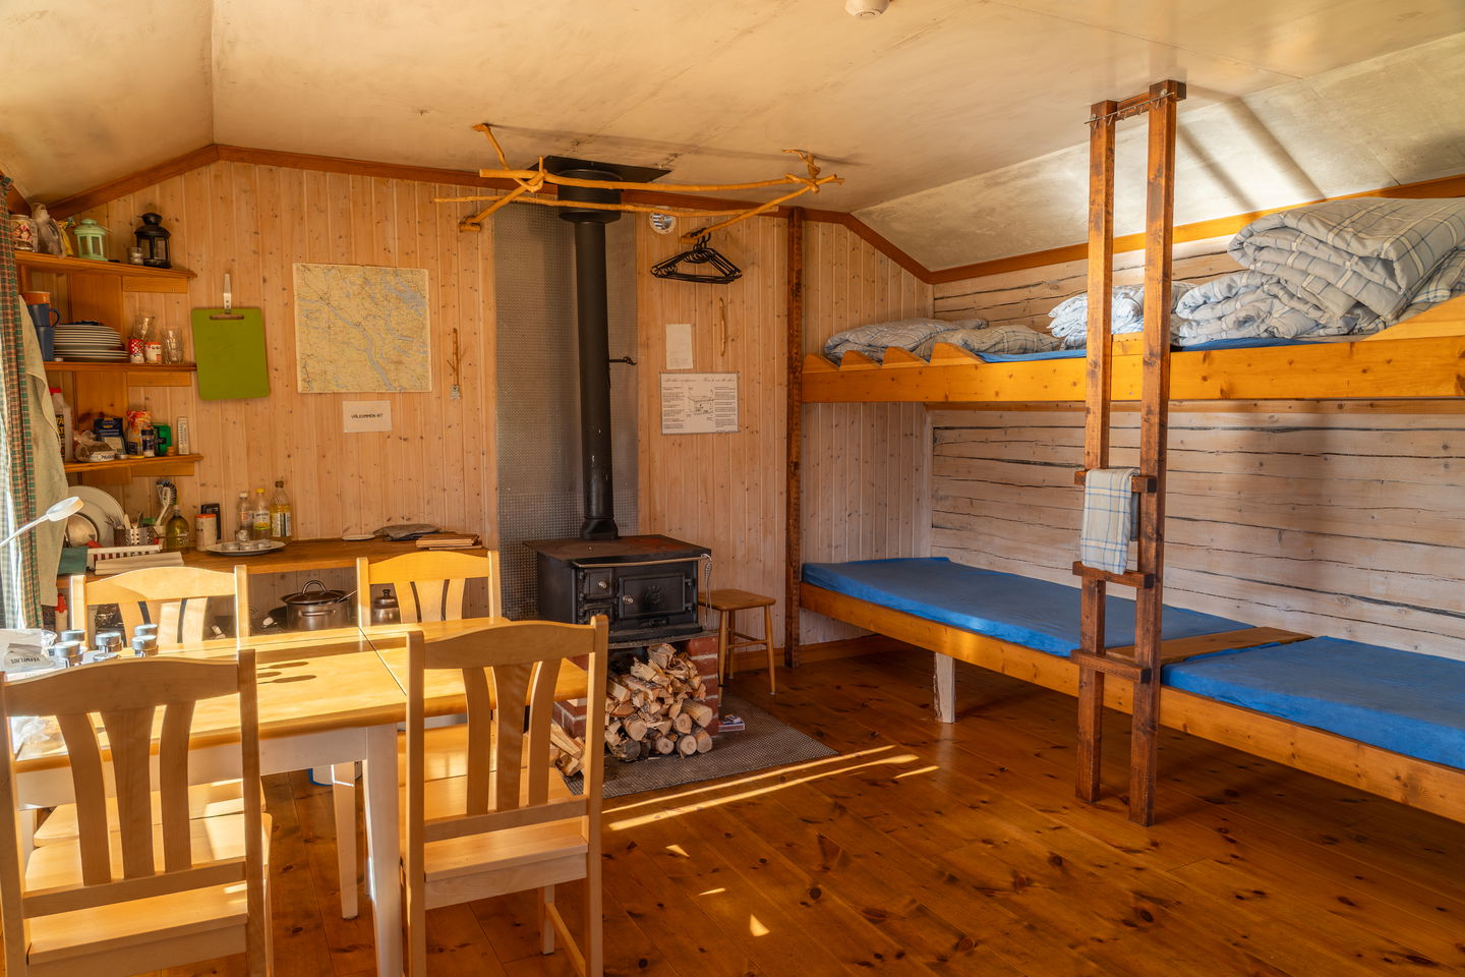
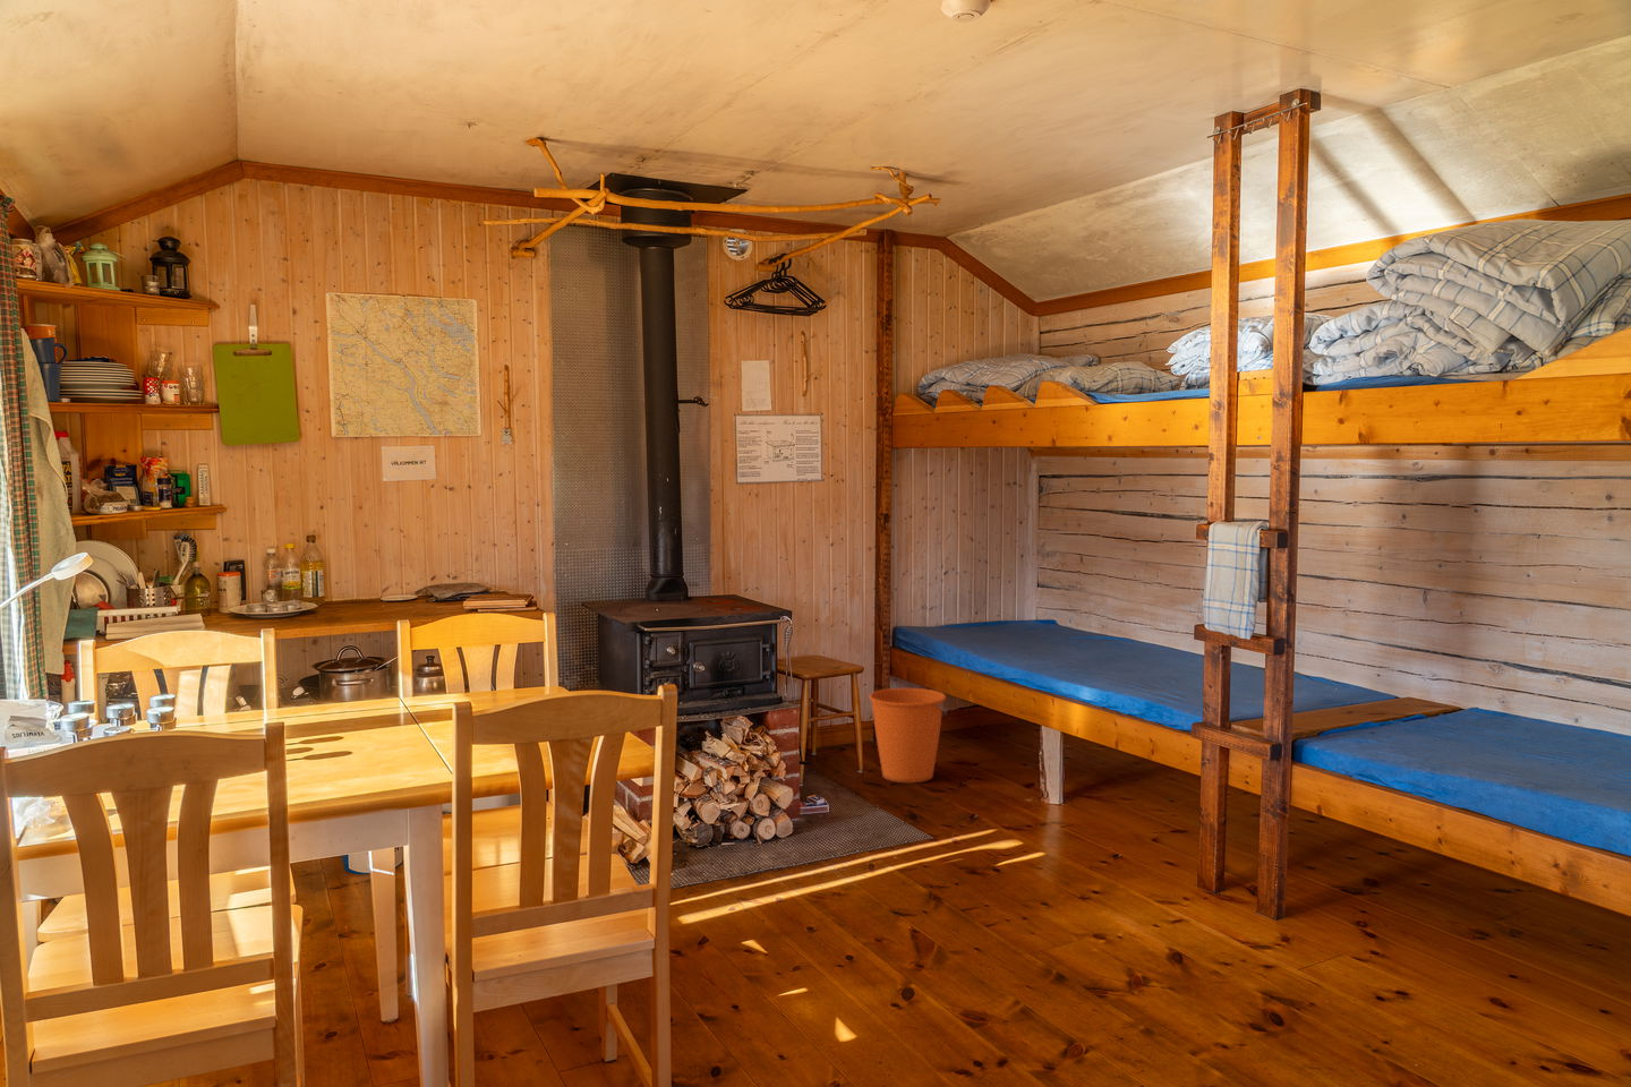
+ bucket [868,688,948,784]
